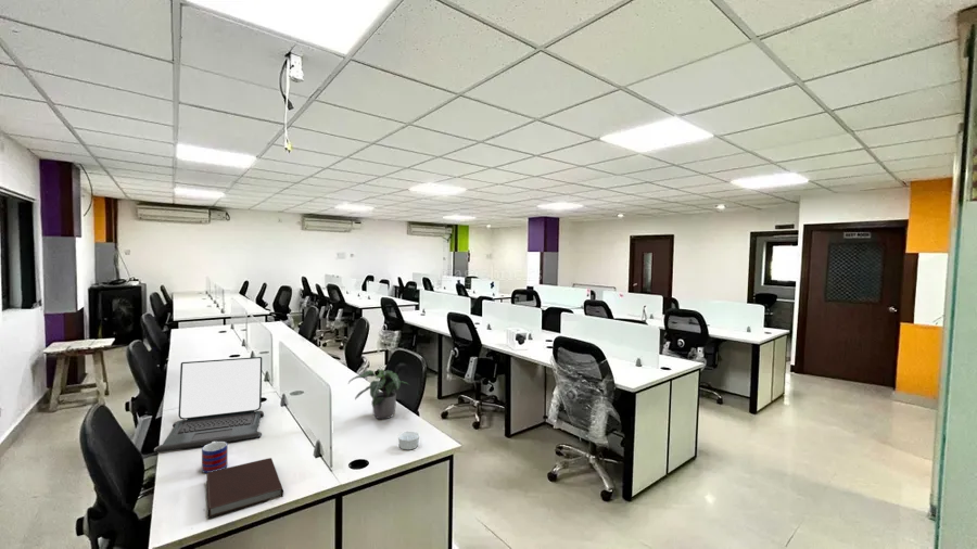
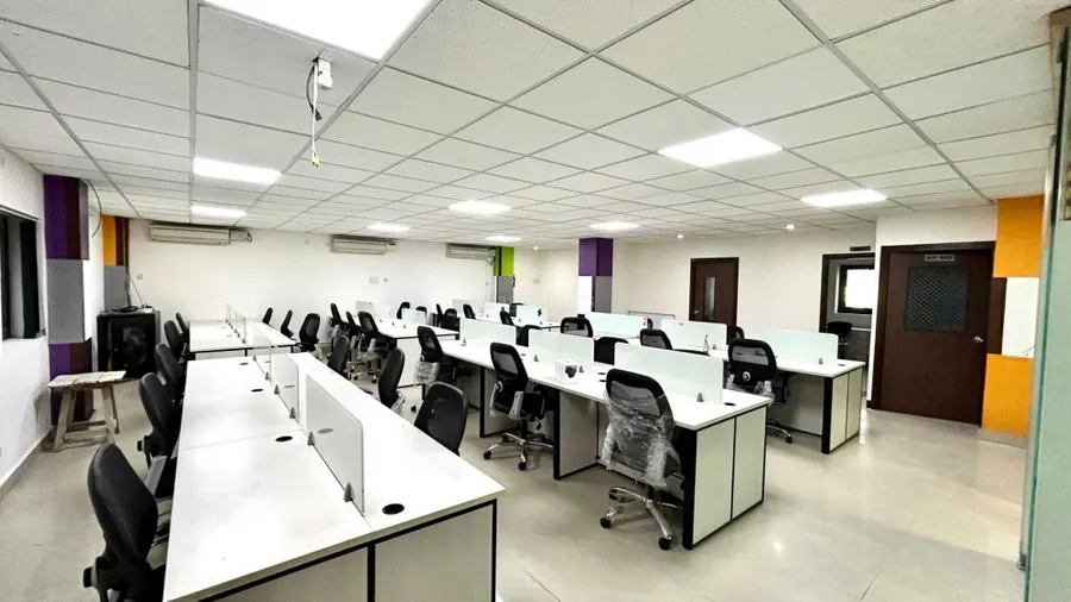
- notebook [205,457,284,520]
- ramekin [397,431,421,450]
- potted plant [347,369,413,420]
- laptop [153,356,265,454]
- mug [201,442,229,474]
